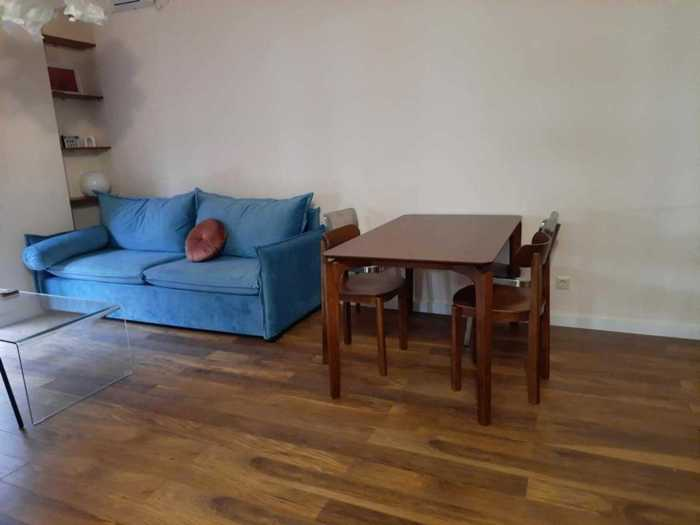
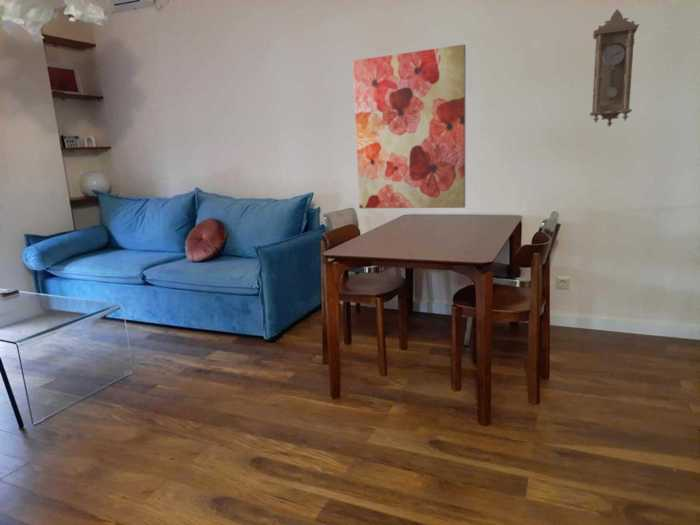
+ pendulum clock [589,8,640,128]
+ wall art [352,43,467,209]
